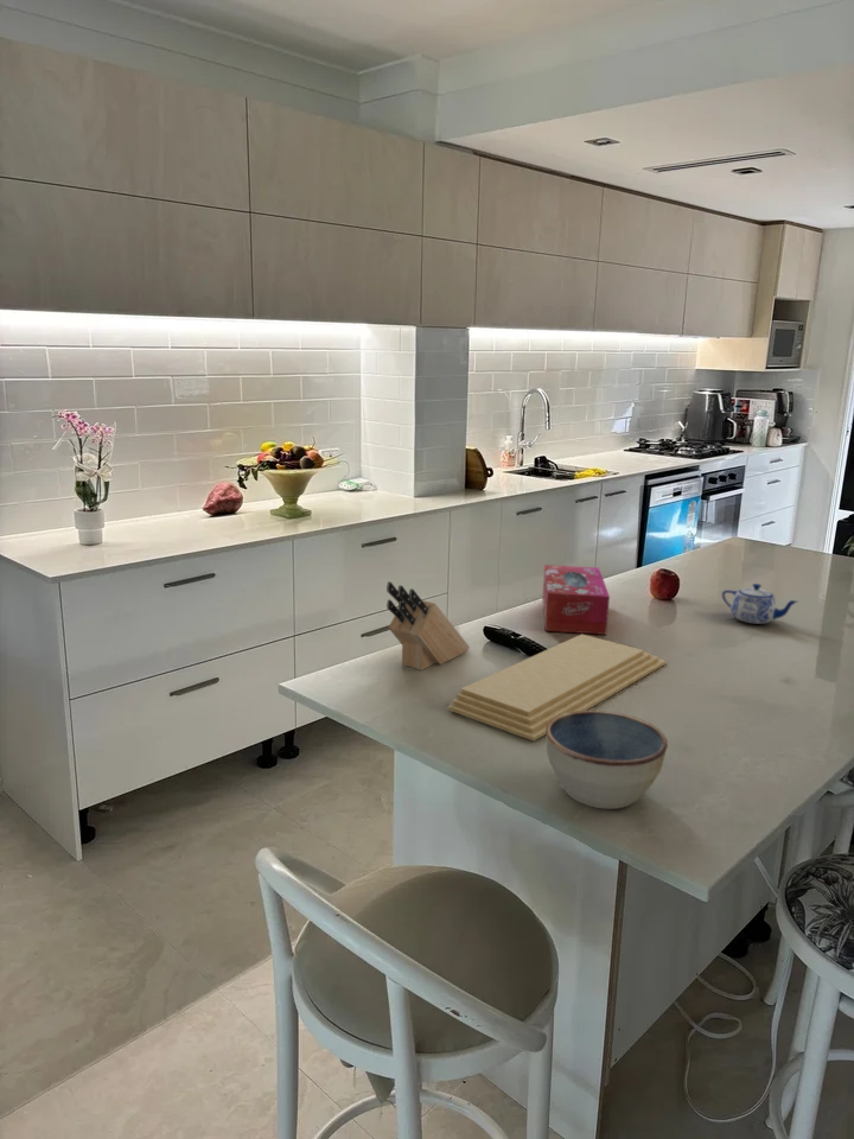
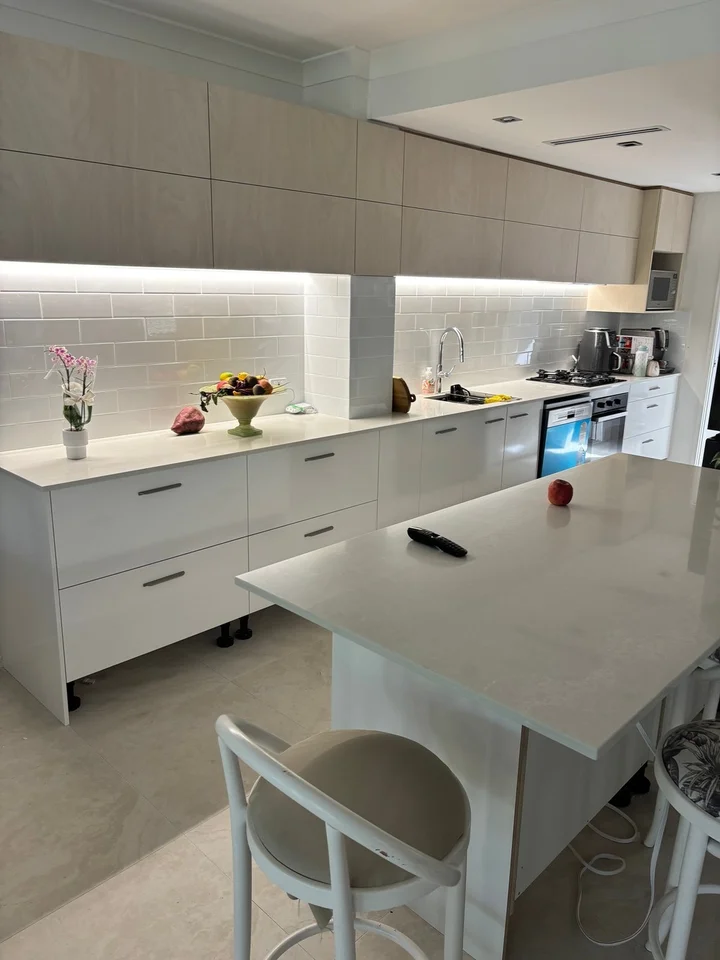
- knife block [385,580,471,672]
- teapot [721,583,798,625]
- cutting board [447,634,667,742]
- tissue box [541,564,611,636]
- bowl [544,710,669,810]
